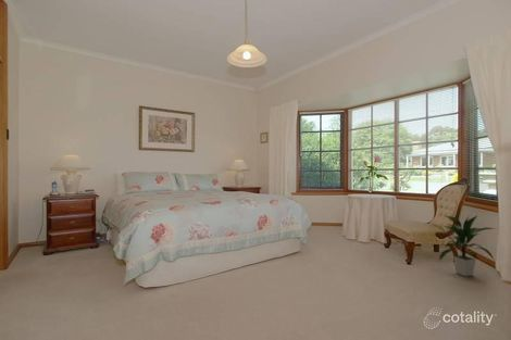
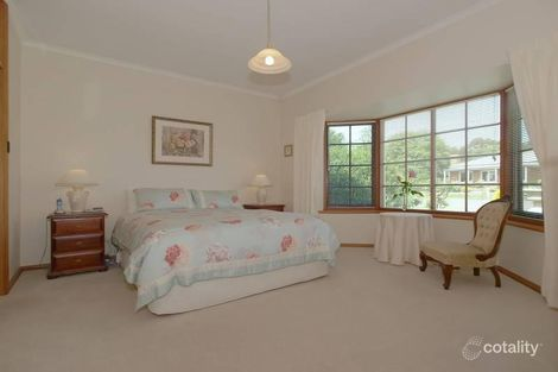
- indoor plant [438,214,498,277]
